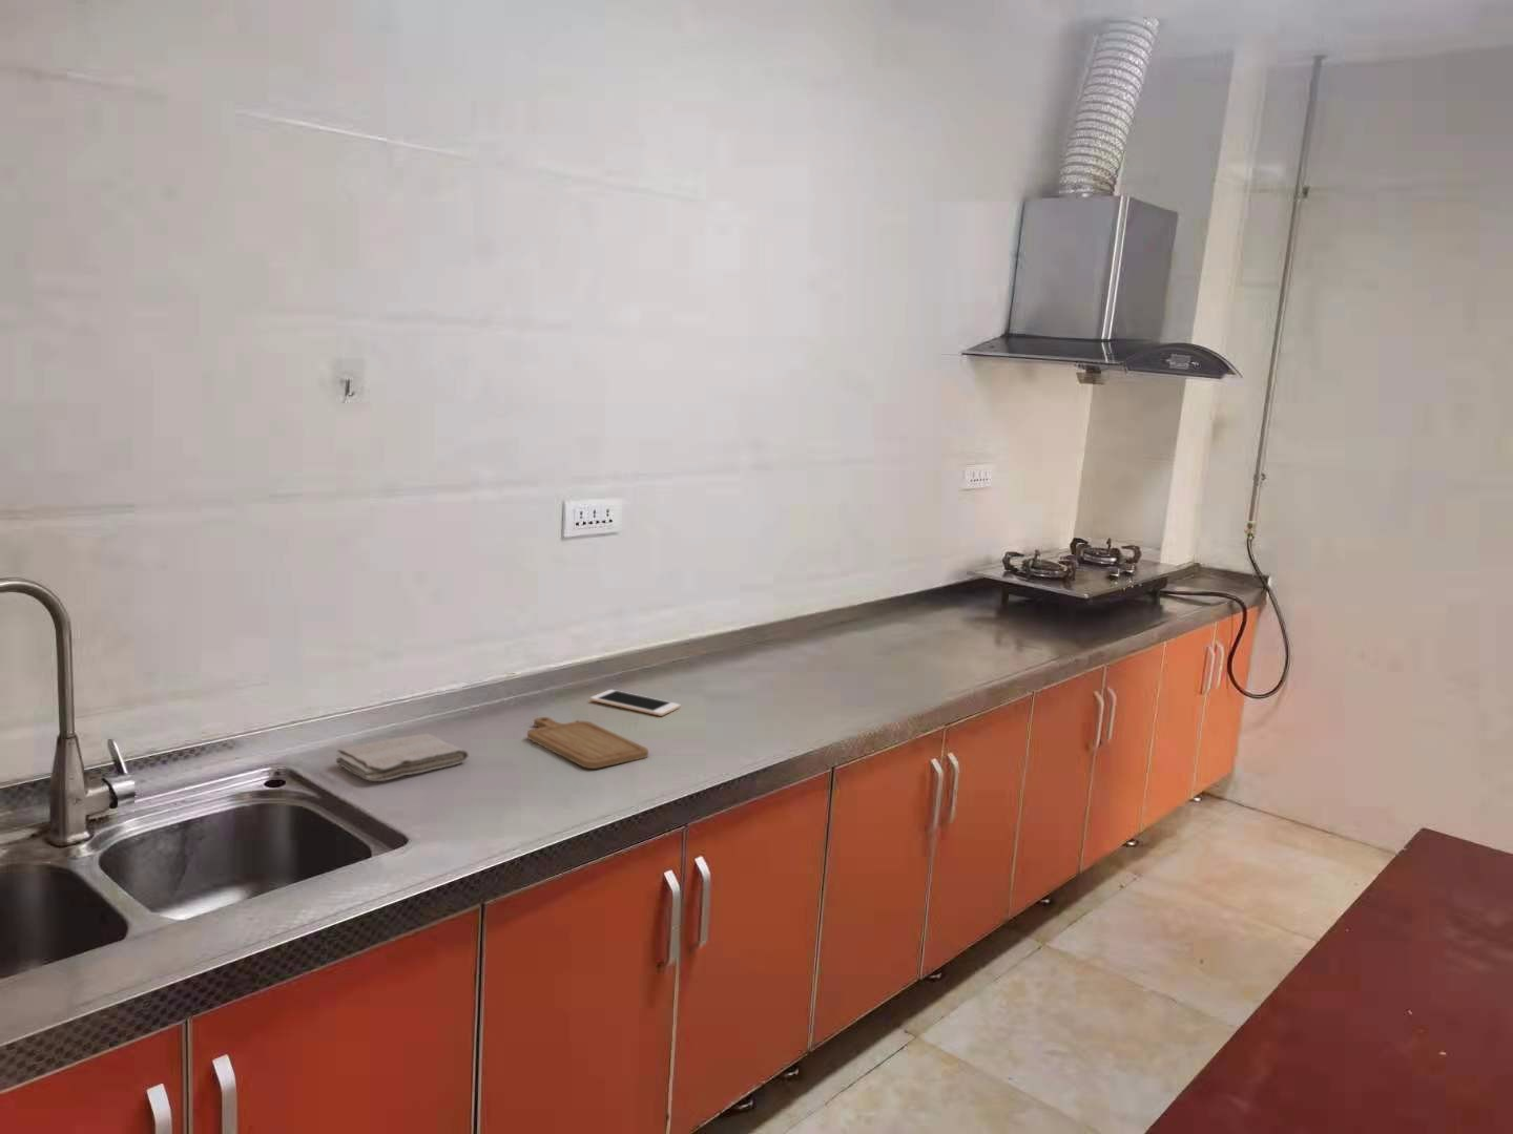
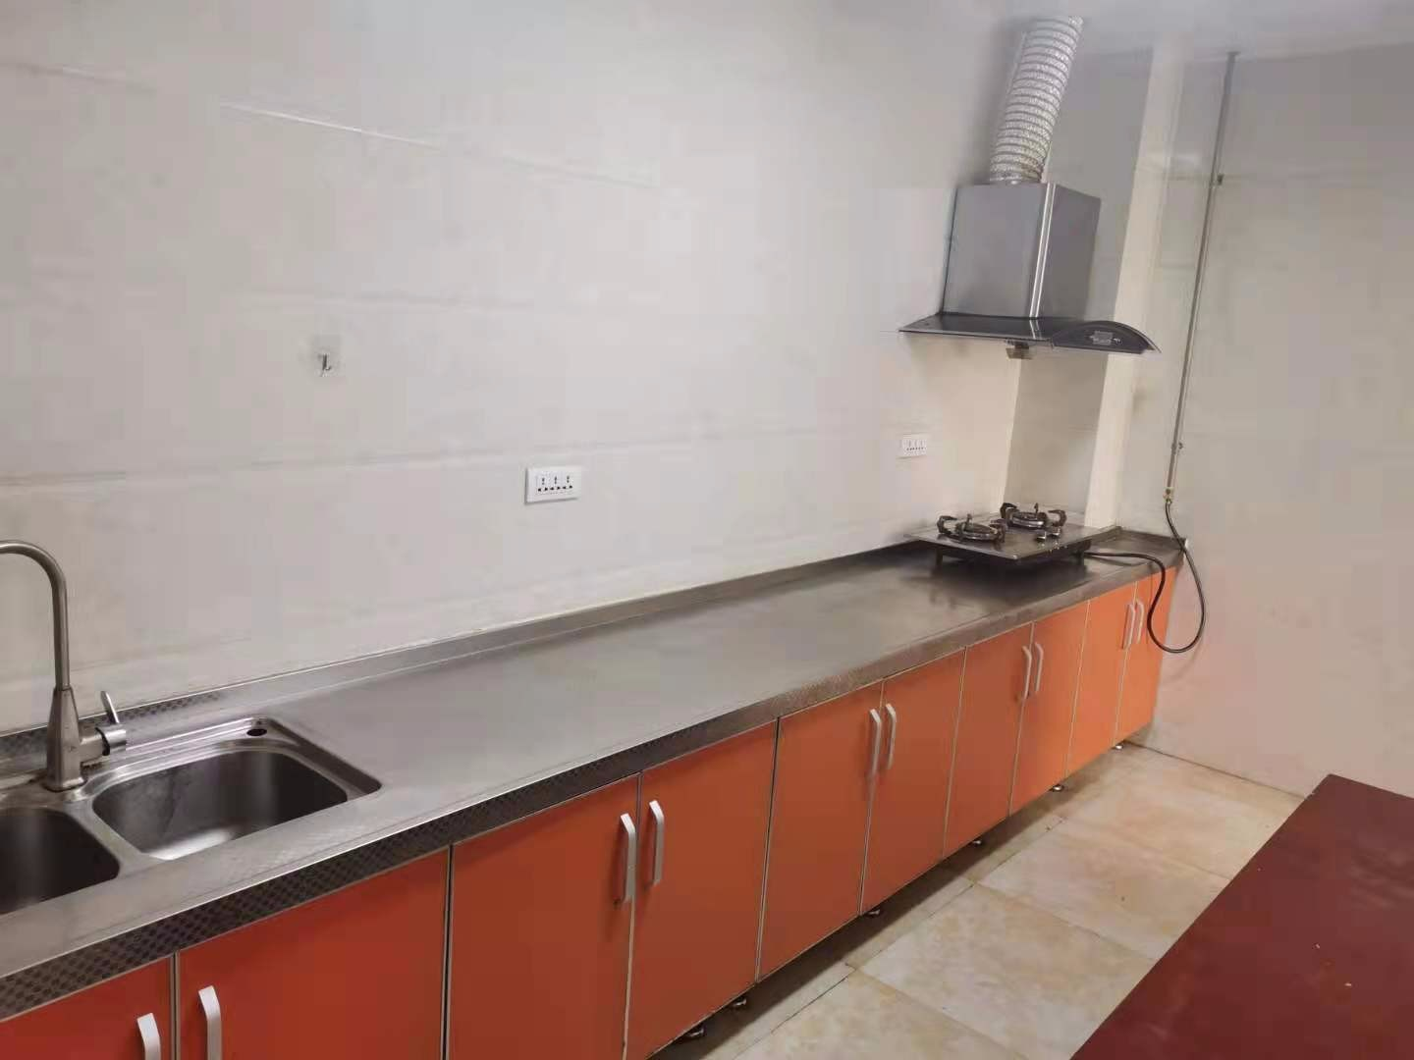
- cell phone [590,688,680,717]
- chopping board [527,716,649,770]
- washcloth [335,733,469,783]
